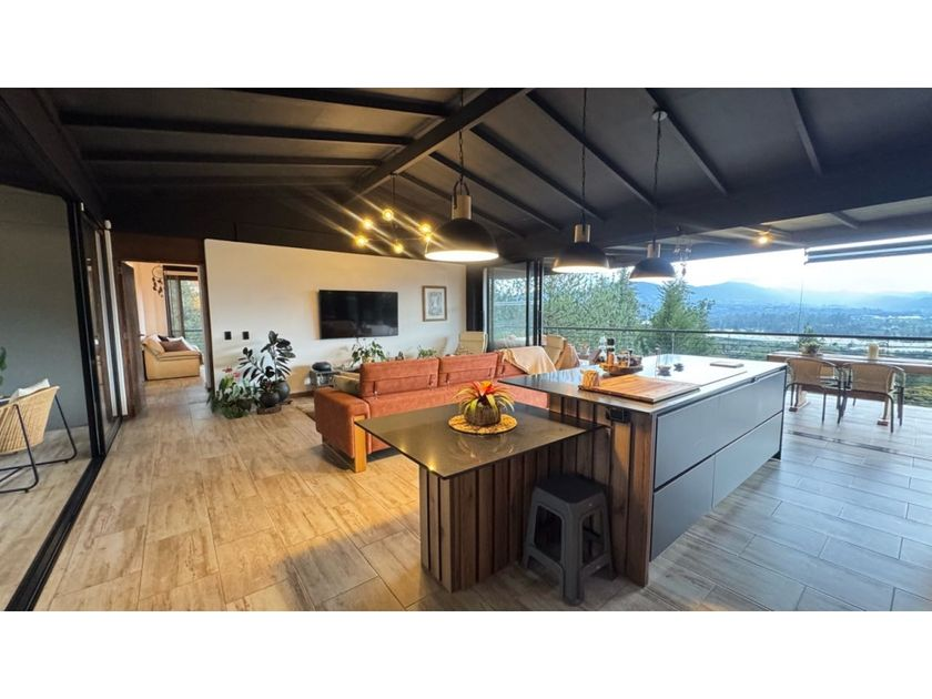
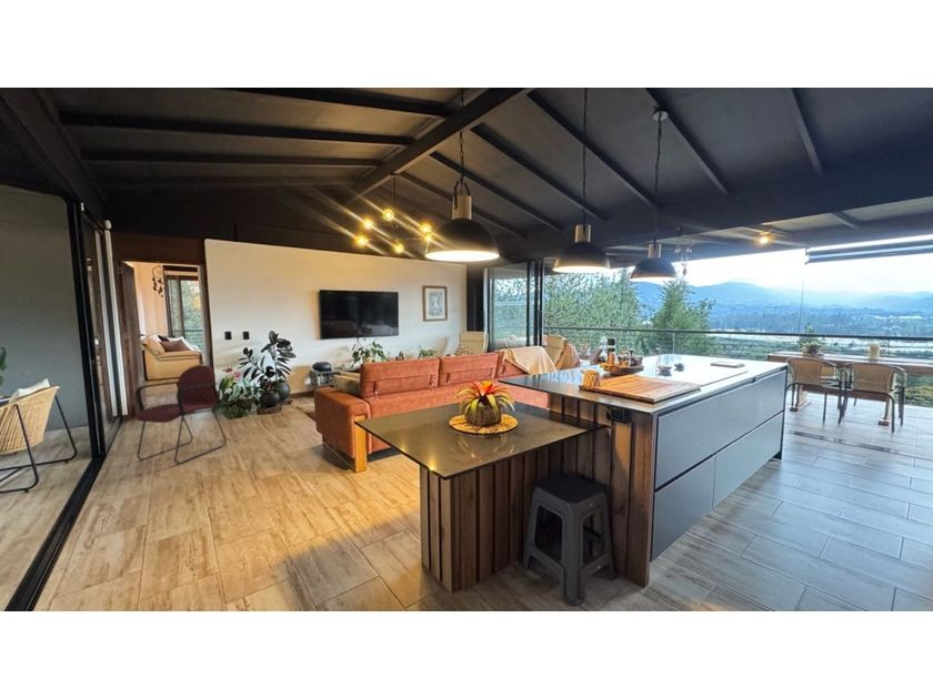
+ armchair [134,364,228,465]
